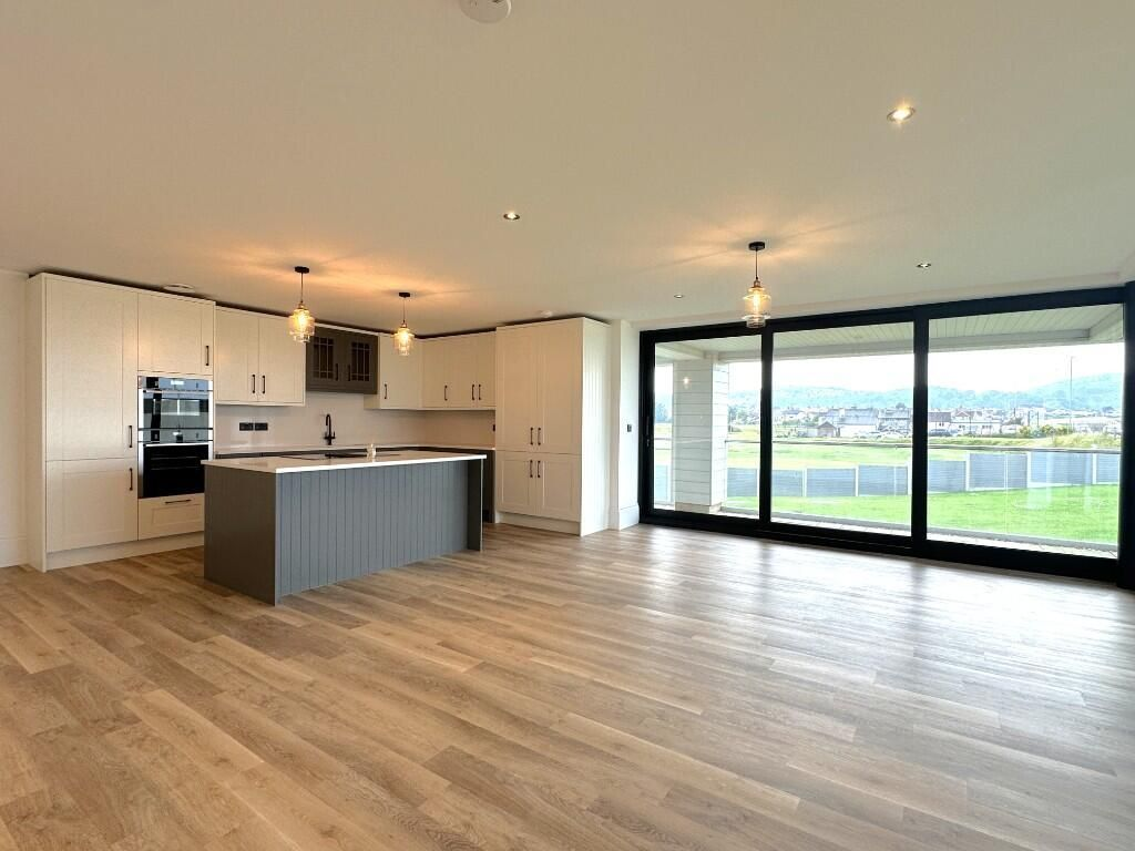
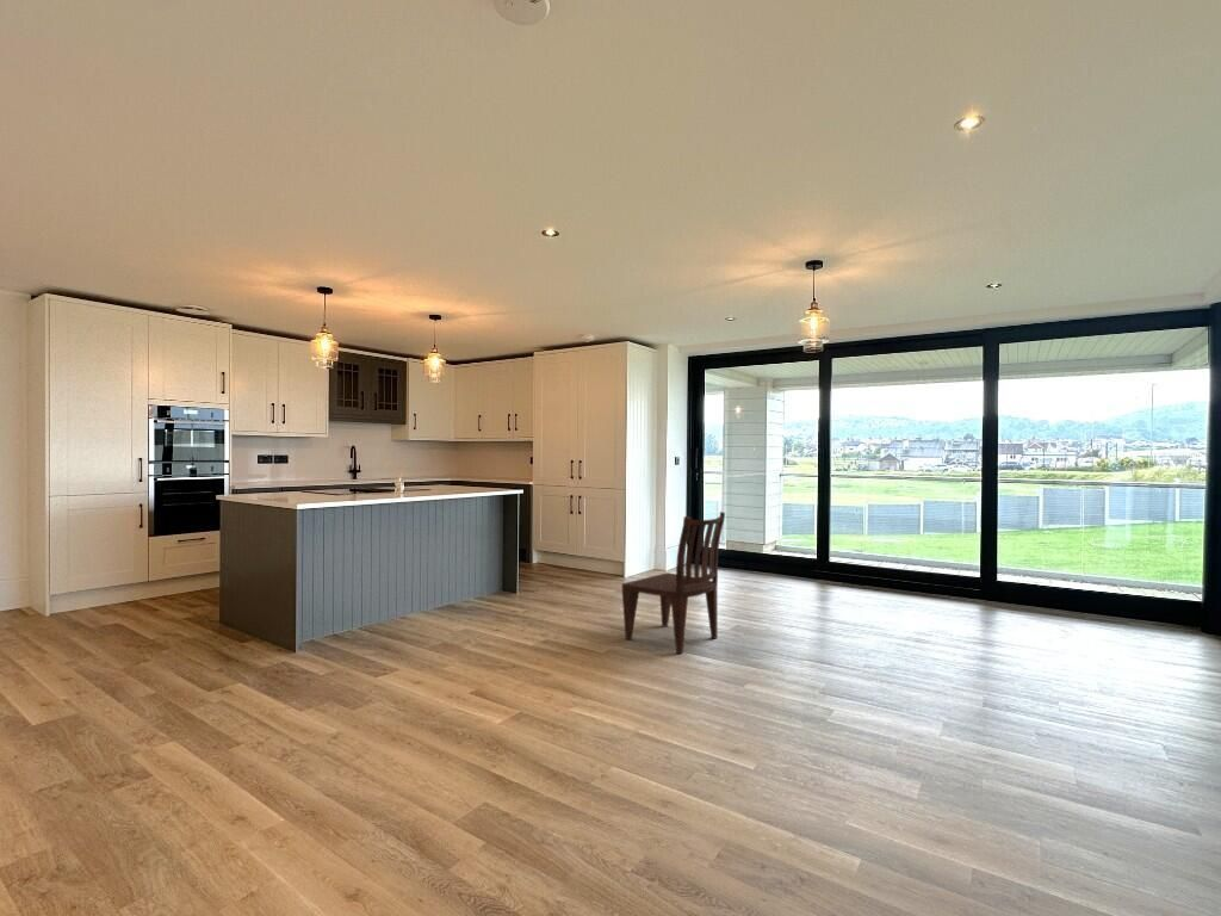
+ dining chair [621,510,726,655]
